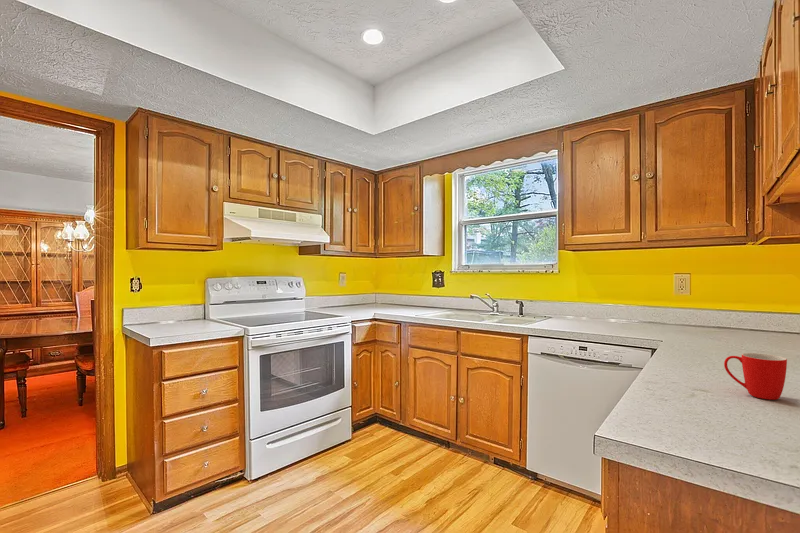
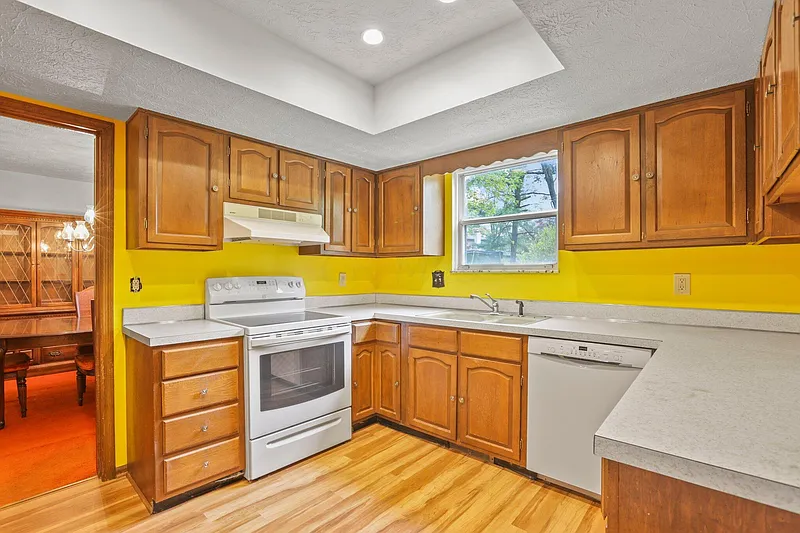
- mug [723,352,788,401]
